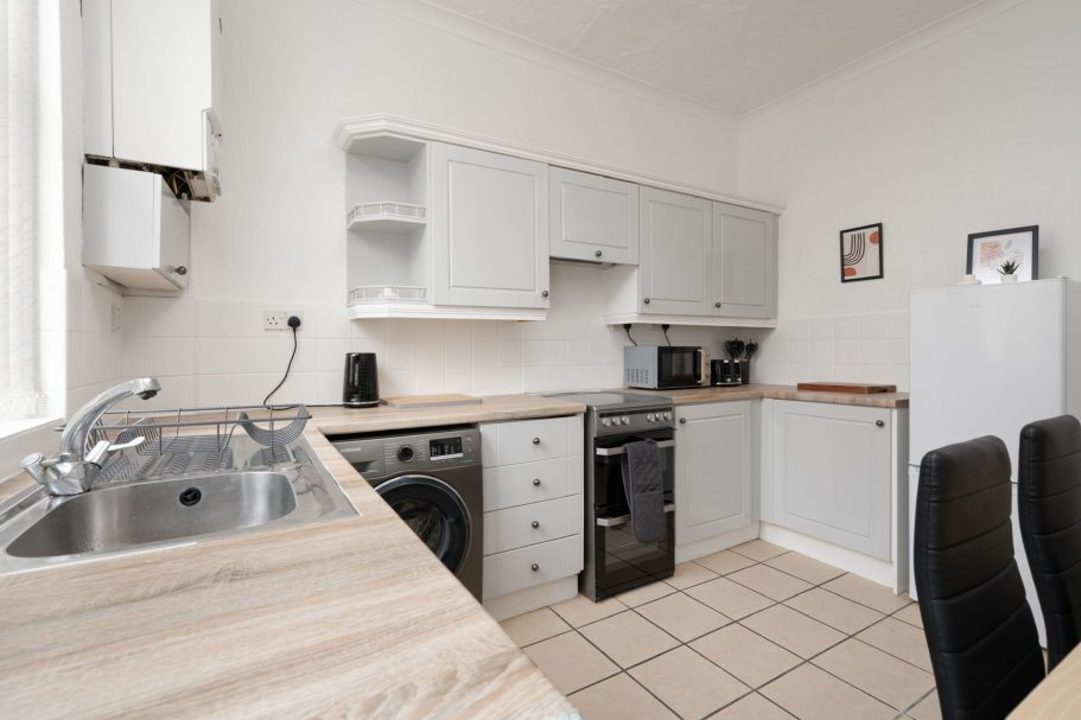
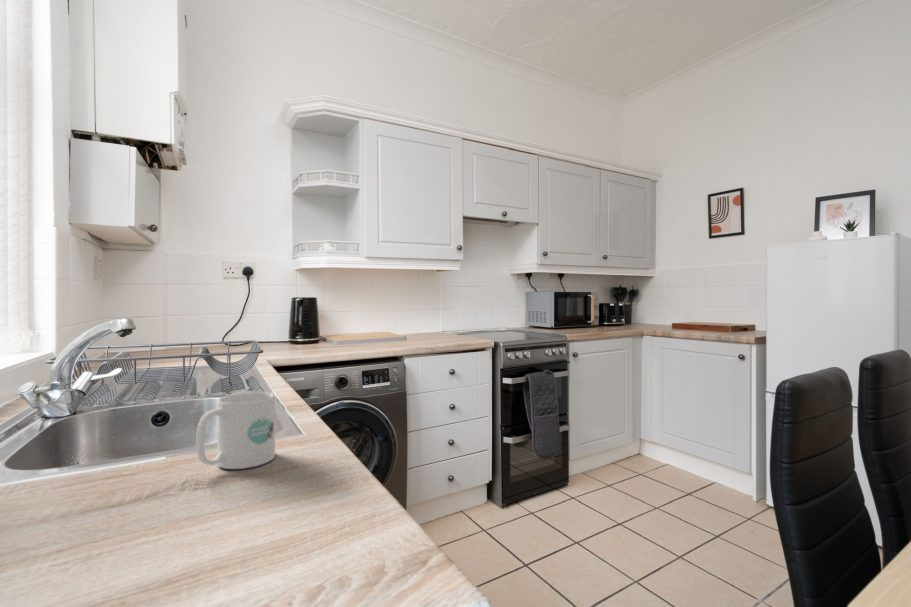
+ mug [195,391,276,470]
